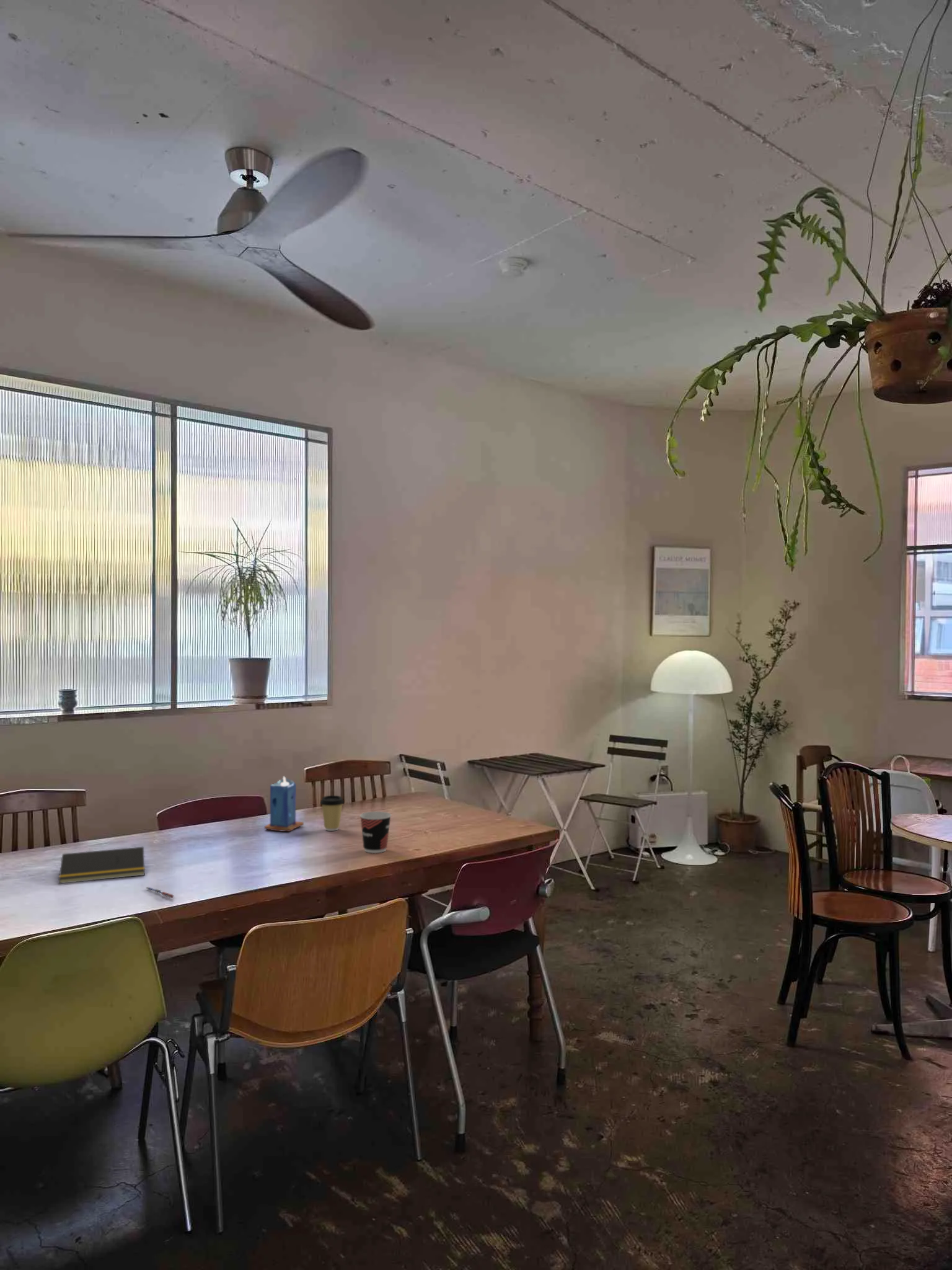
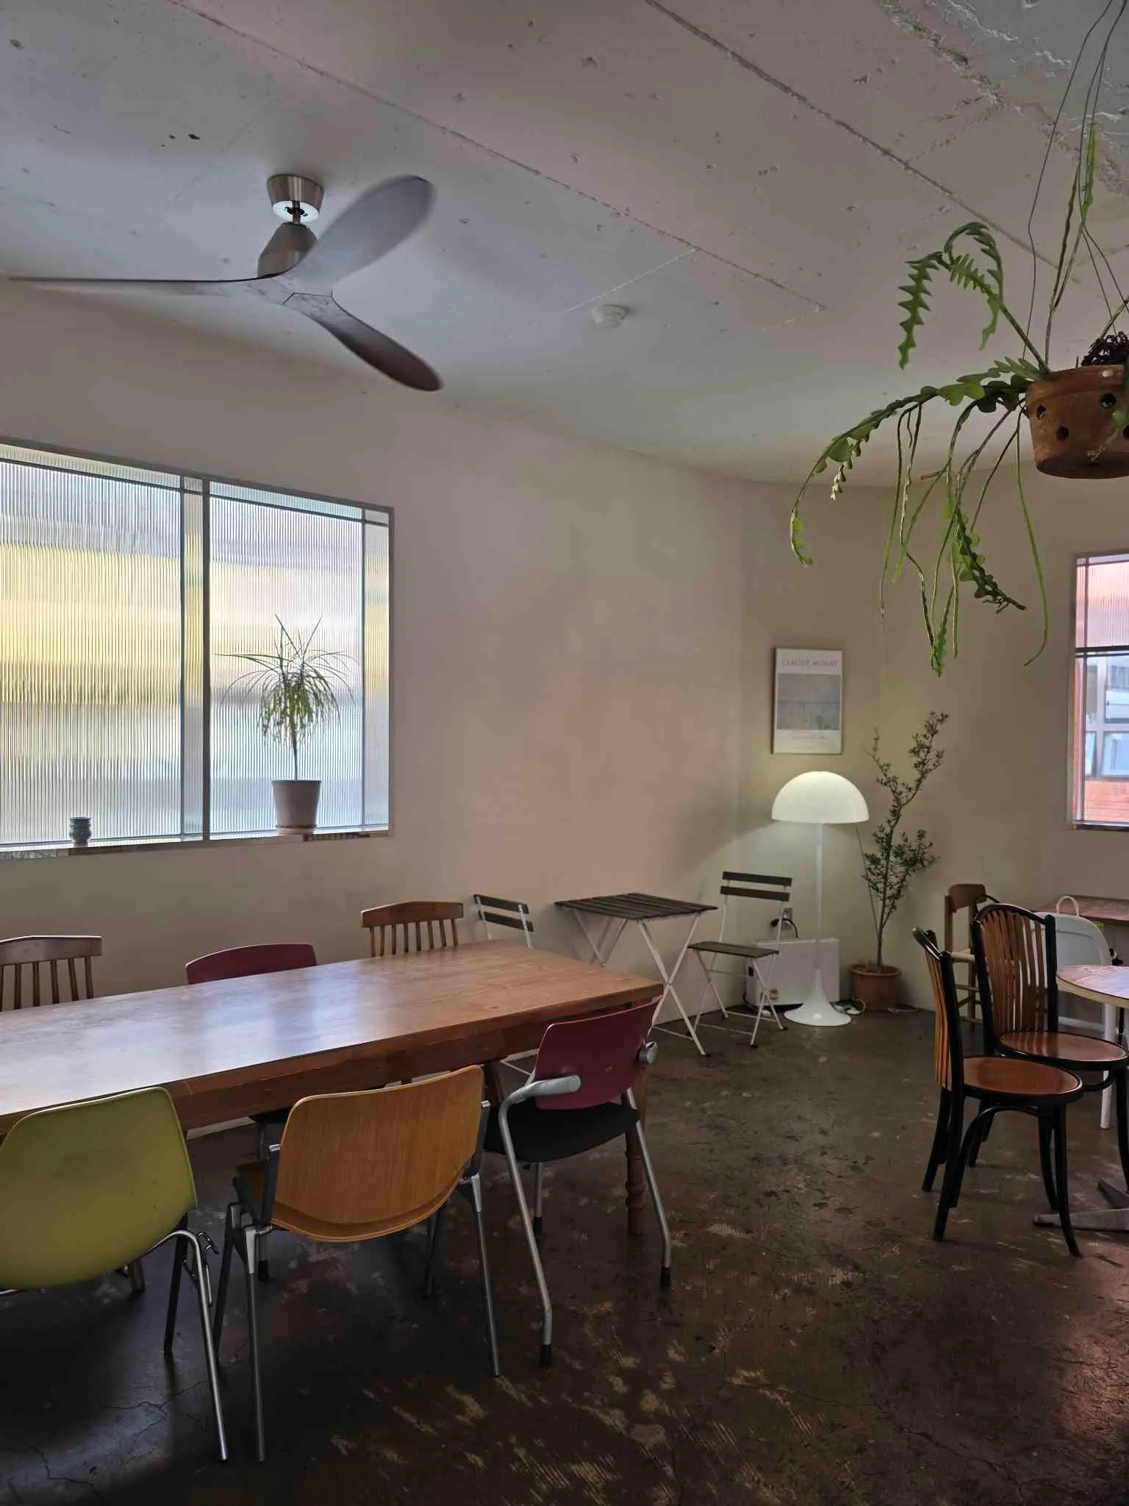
- coffee cup [319,795,345,832]
- candle [263,776,304,832]
- notepad [58,846,146,884]
- pen [146,886,175,899]
- cup [359,811,392,854]
